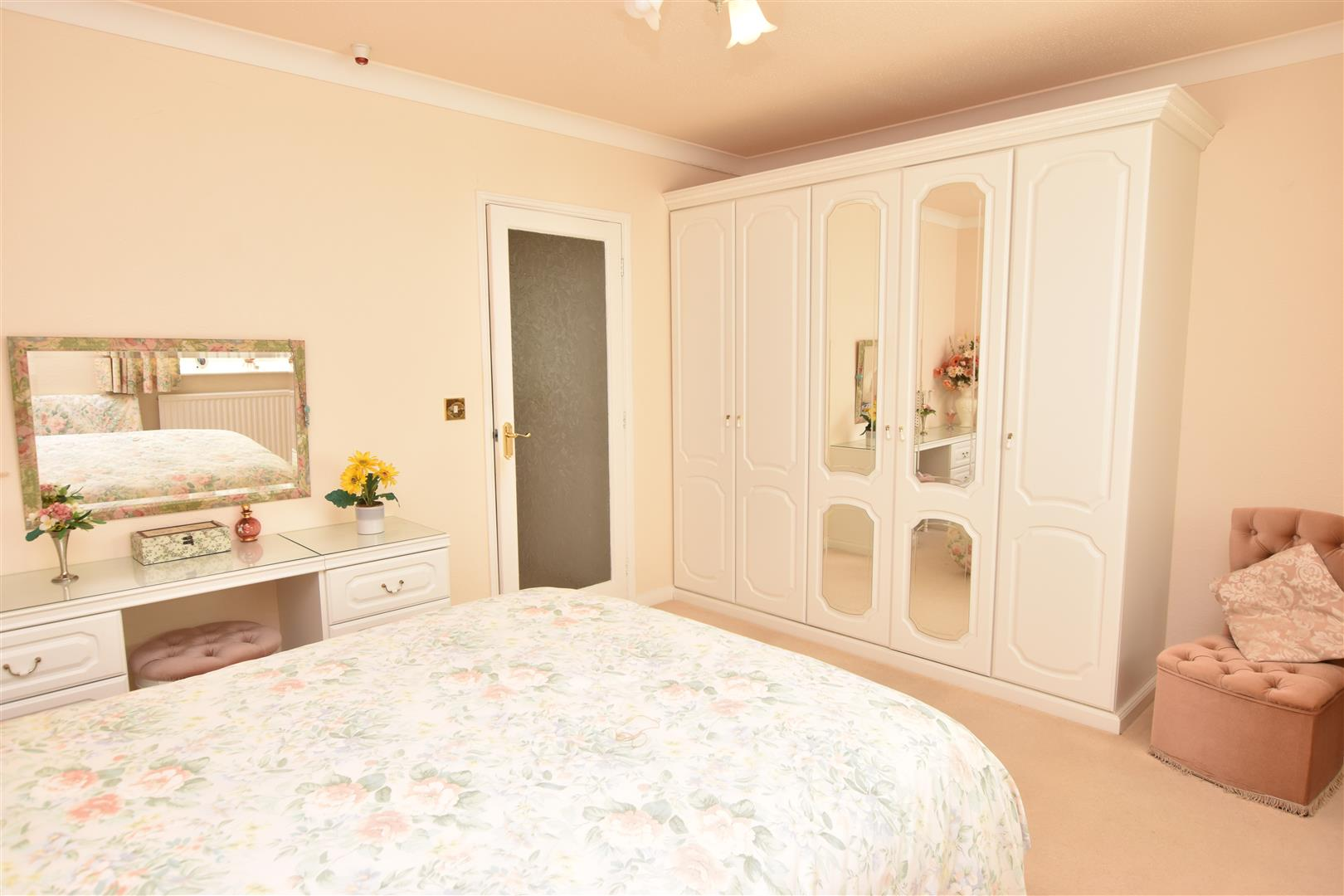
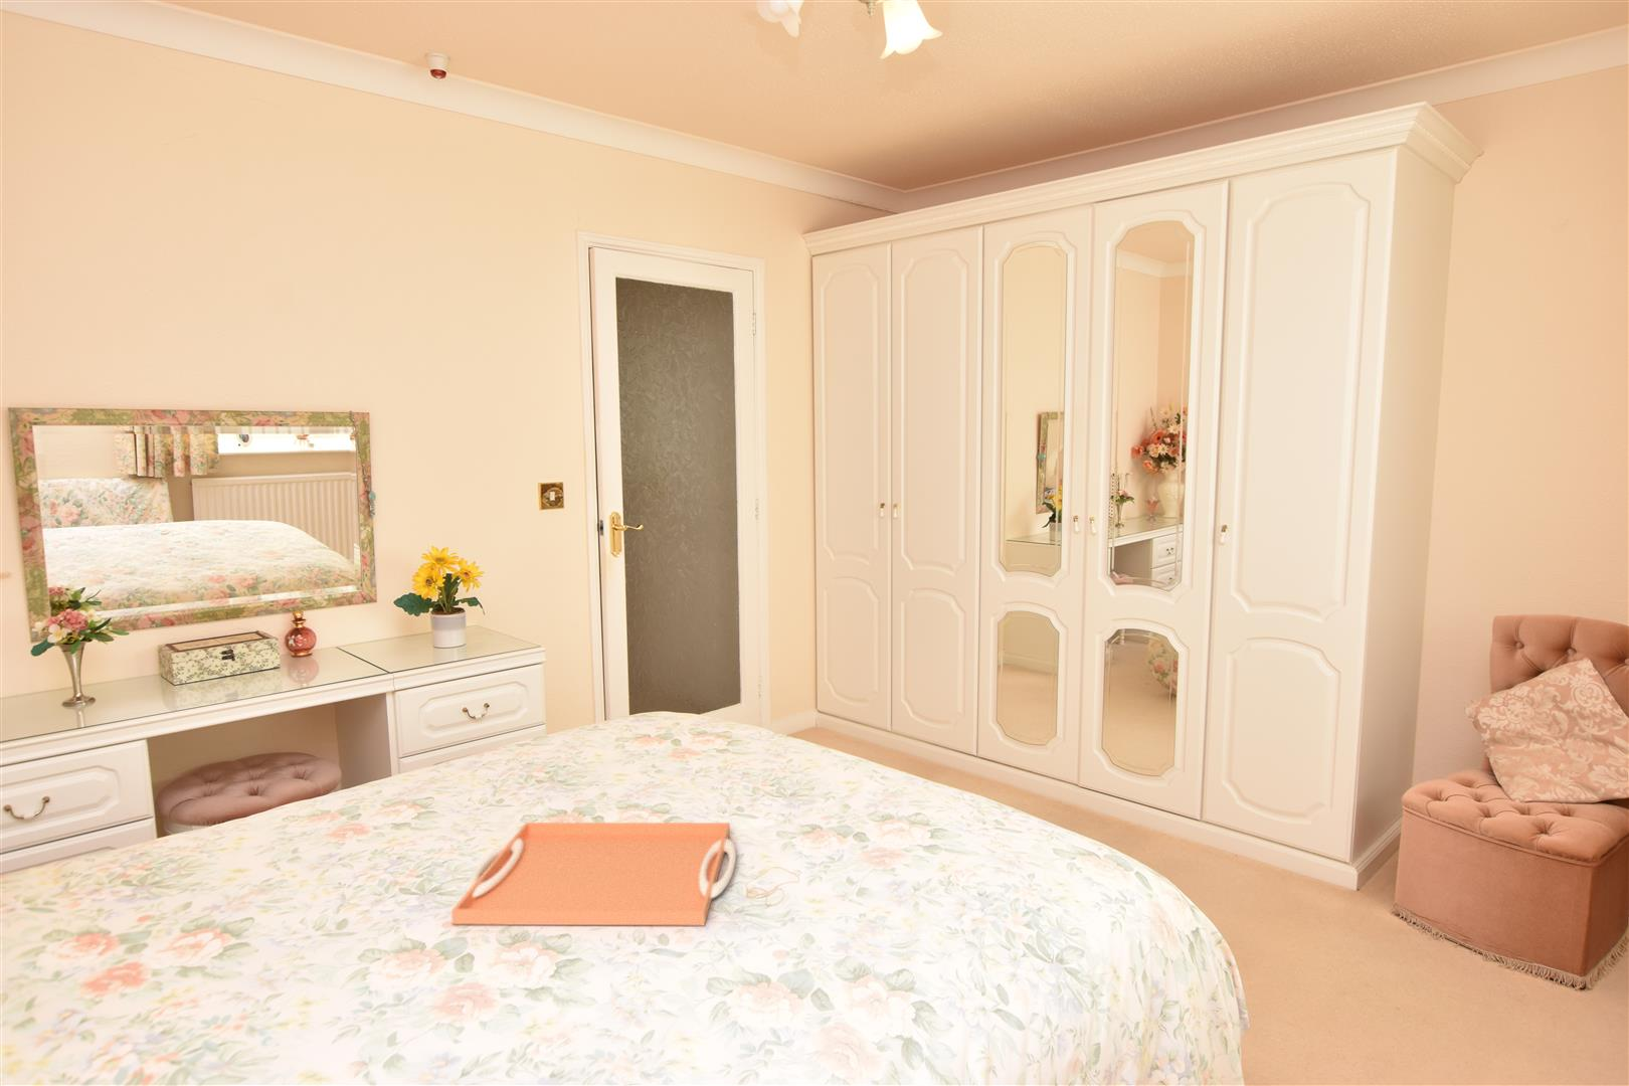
+ serving tray [451,822,737,926]
